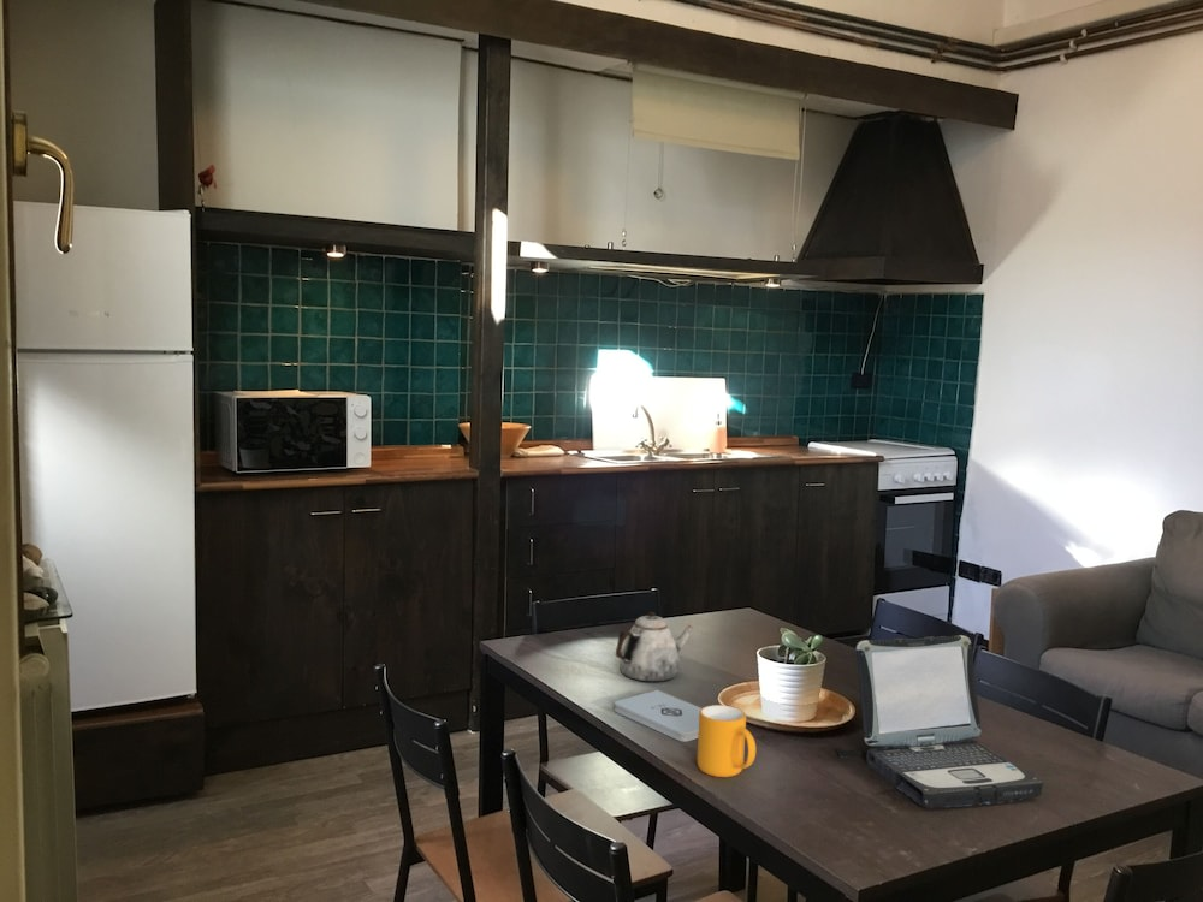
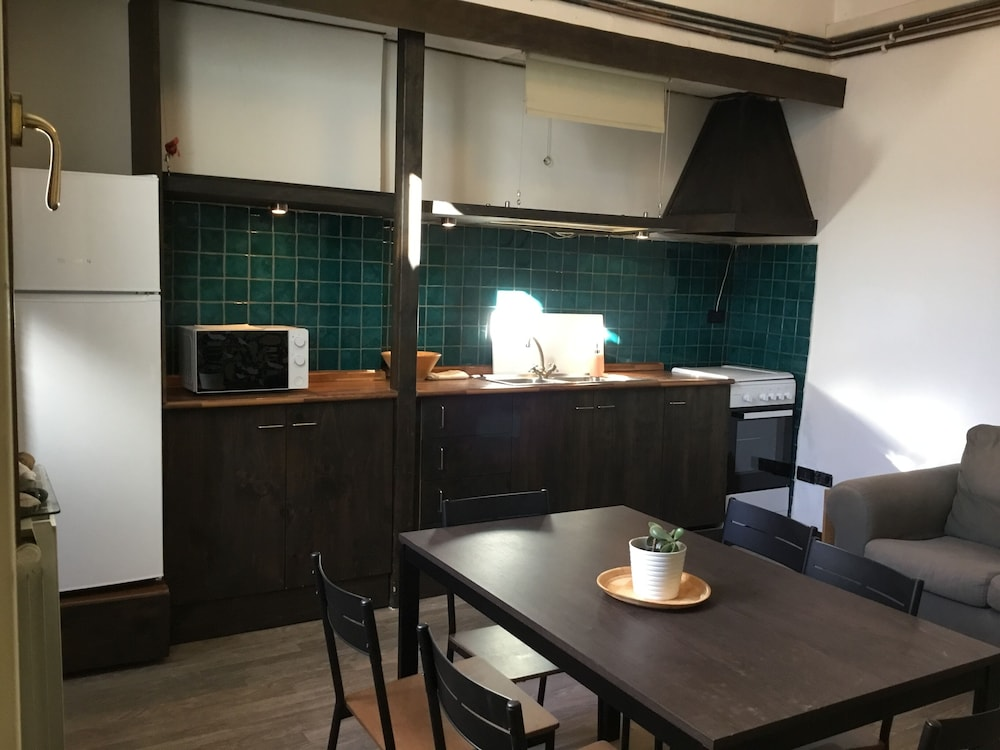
- mug [697,704,757,778]
- laptop [837,634,1044,809]
- teapot [615,611,693,683]
- notepad [614,689,703,743]
